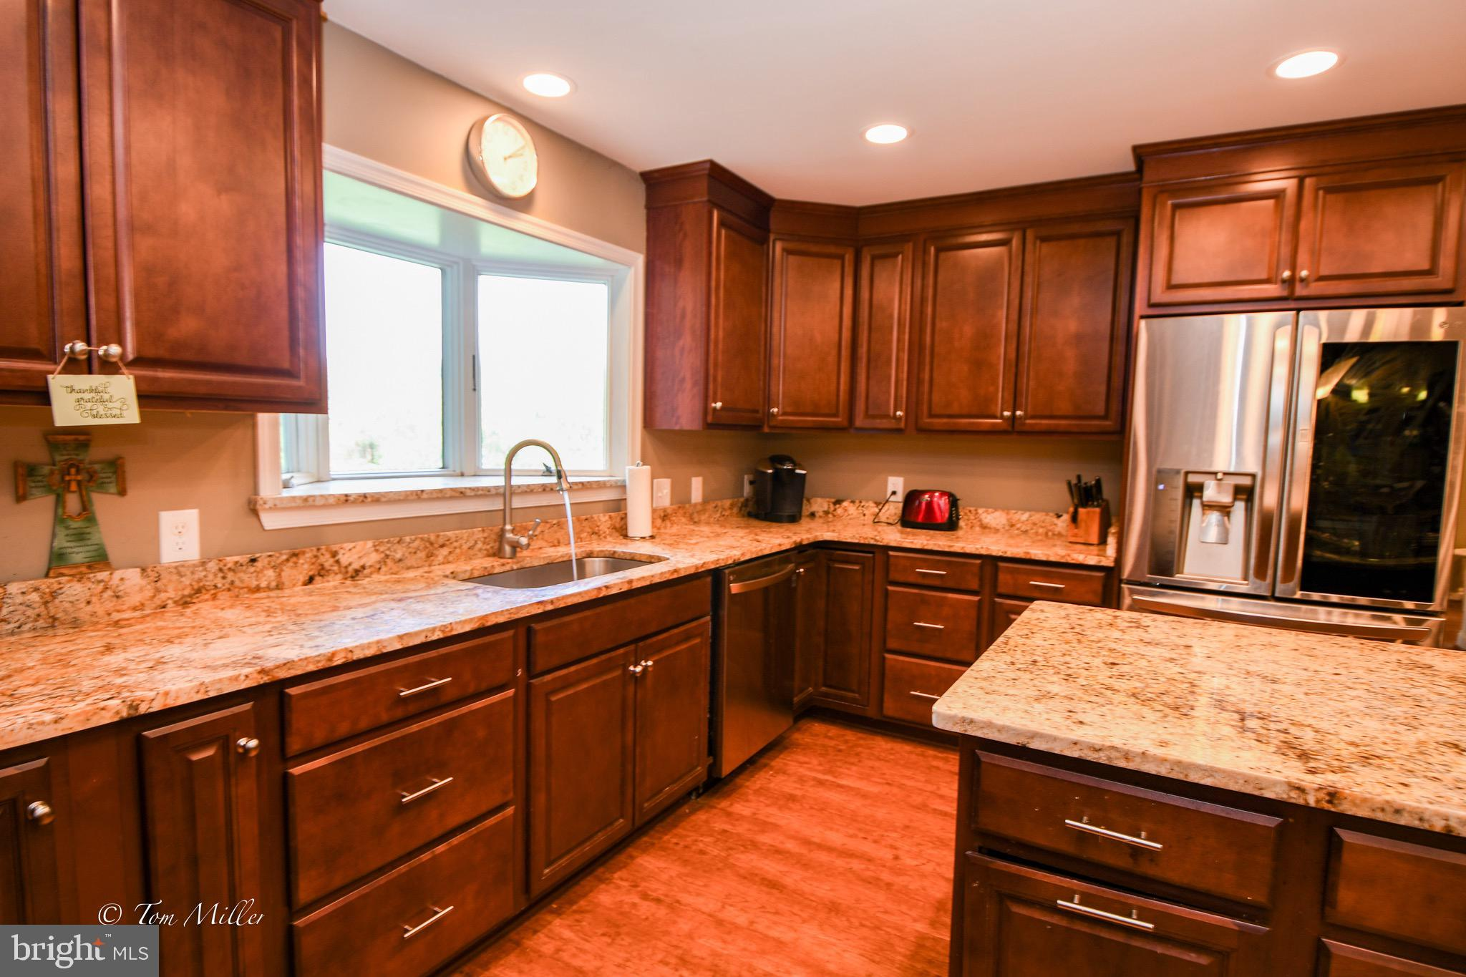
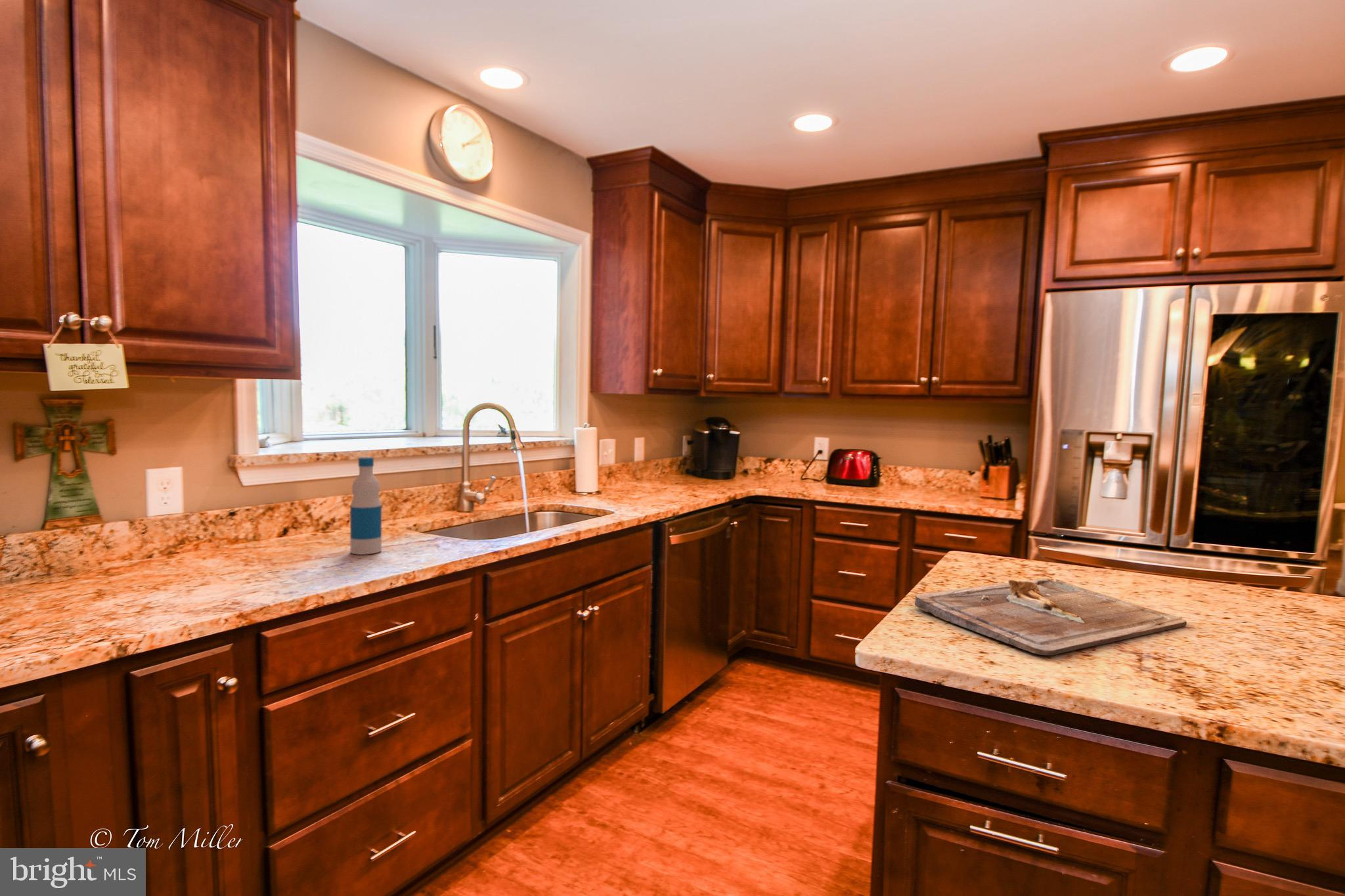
+ cutting board [914,578,1187,656]
+ bottle [349,457,382,555]
